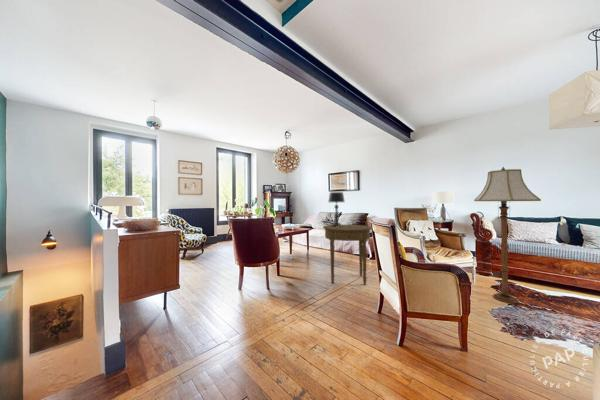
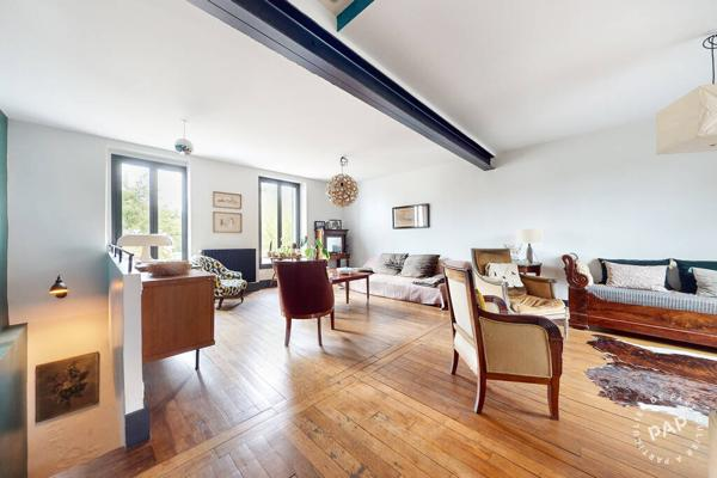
- side table [322,224,372,286]
- floor lamp [473,166,542,304]
- table lamp [327,191,346,227]
